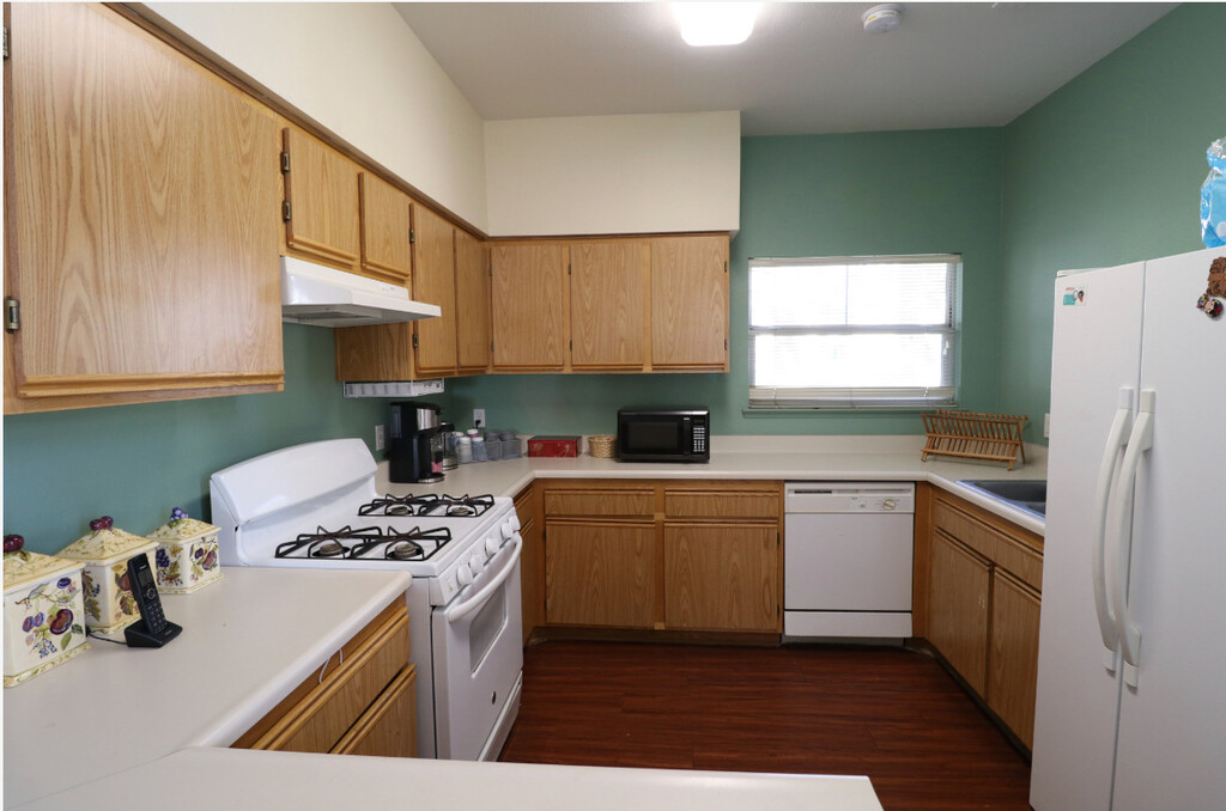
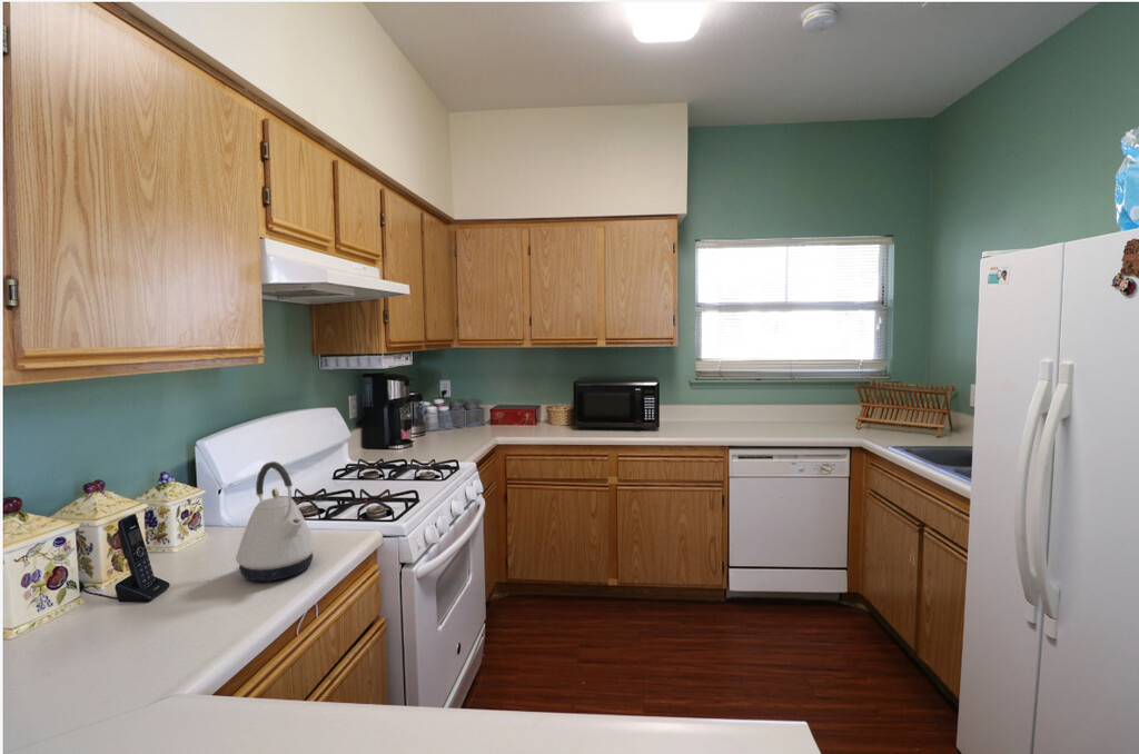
+ kettle [235,460,316,582]
